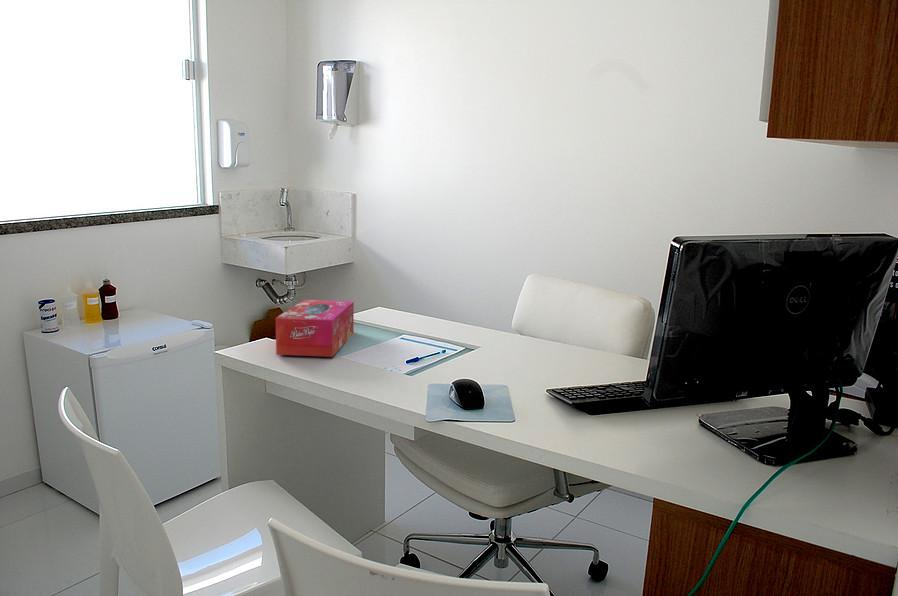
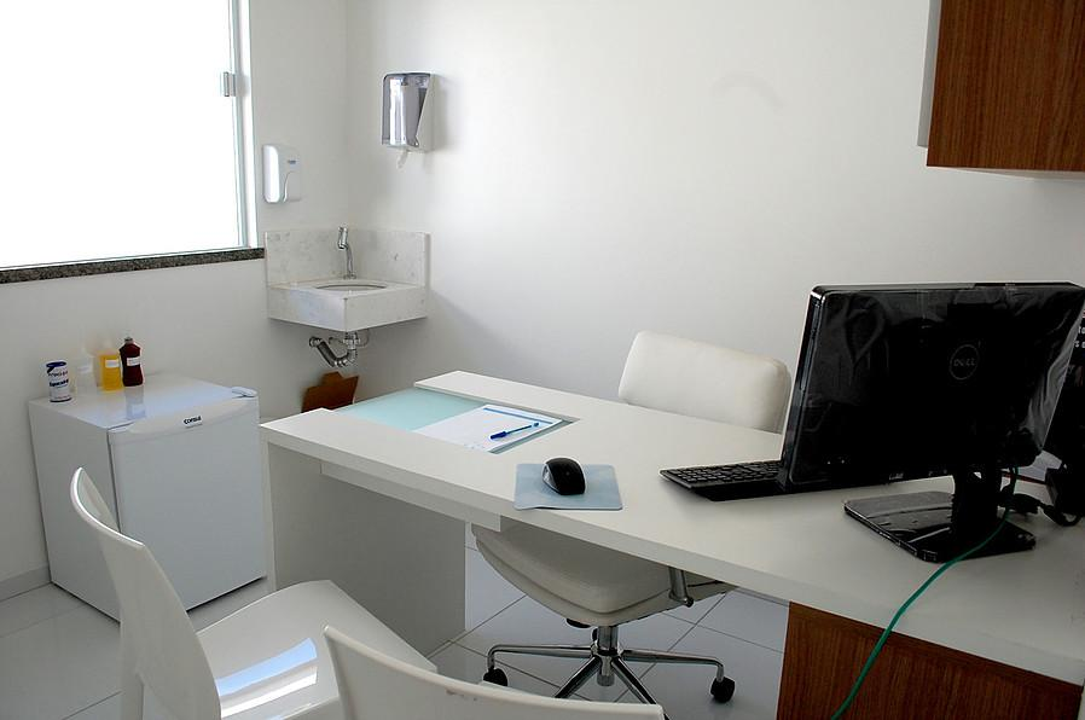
- tissue box [275,299,355,358]
